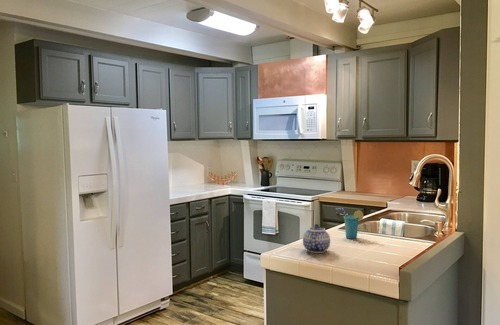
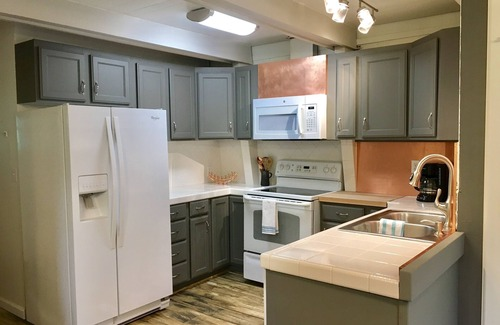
- teapot [302,223,331,254]
- cup [335,207,365,240]
